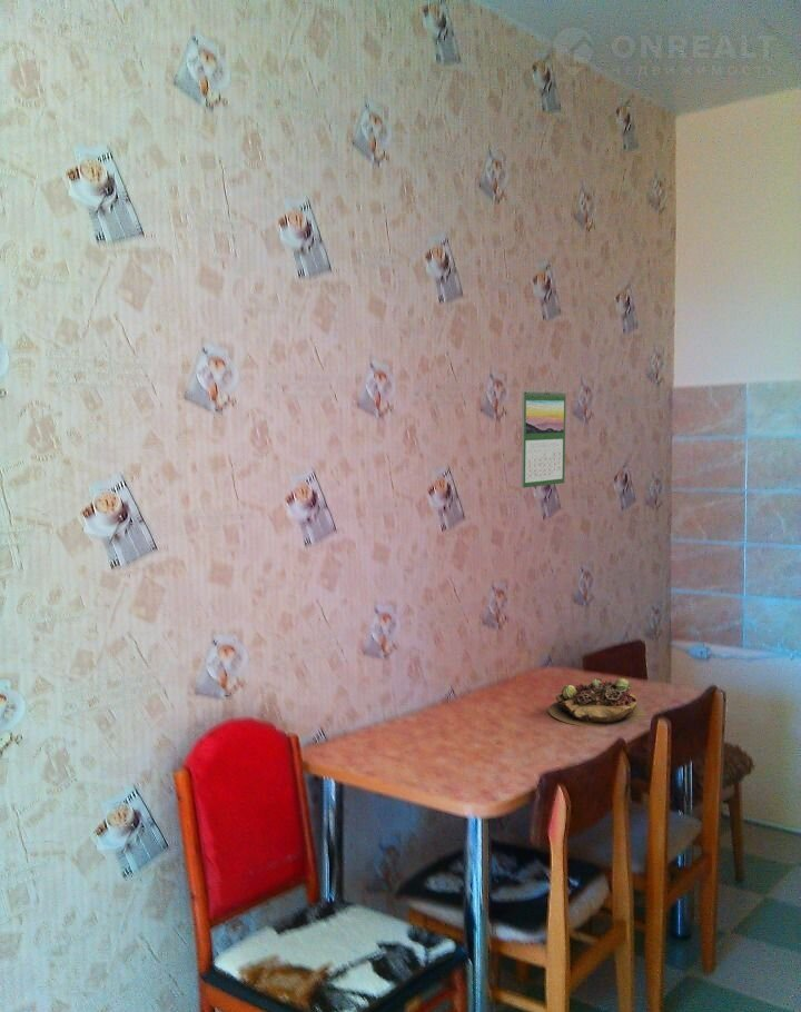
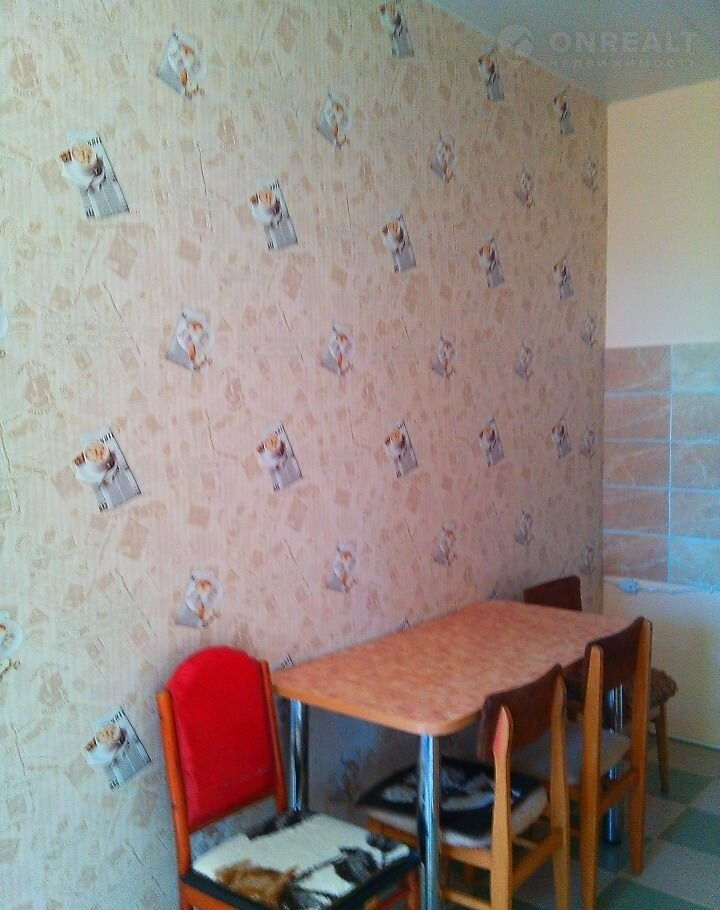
- succulent plant [547,677,647,727]
- calendar [521,387,567,489]
